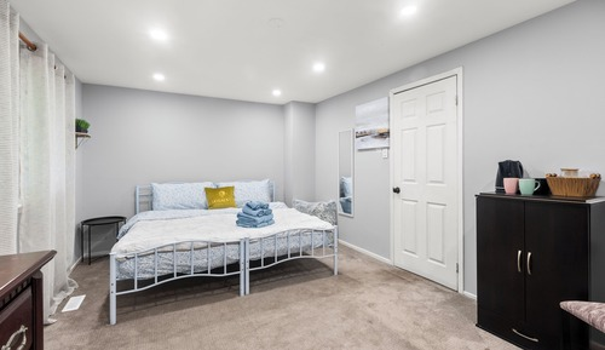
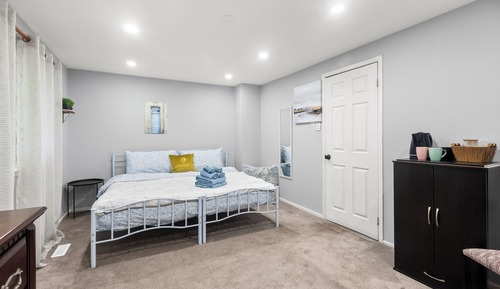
+ wall art [143,101,168,135]
